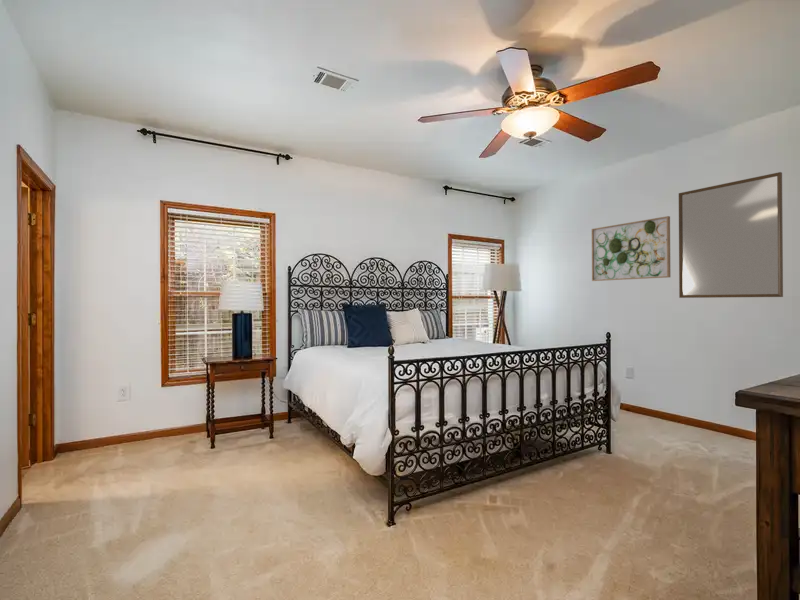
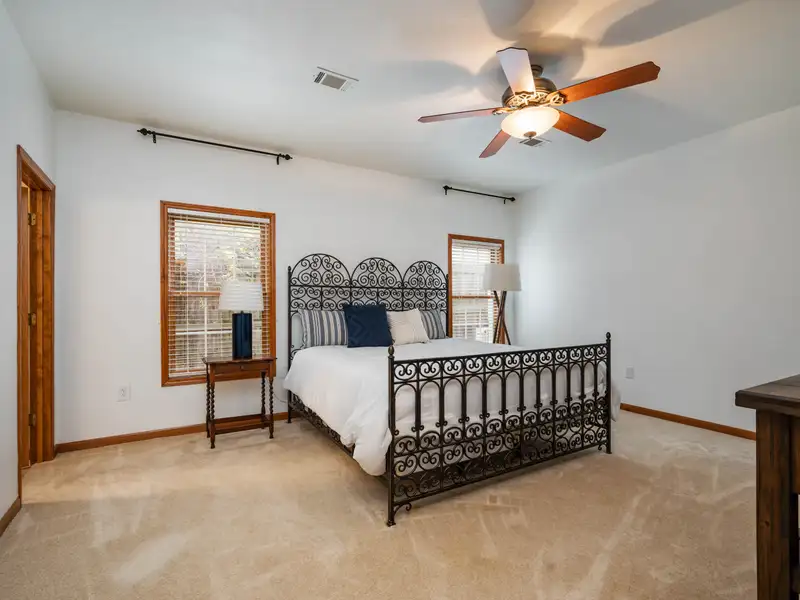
- wall art [591,215,671,282]
- home mirror [678,171,784,299]
